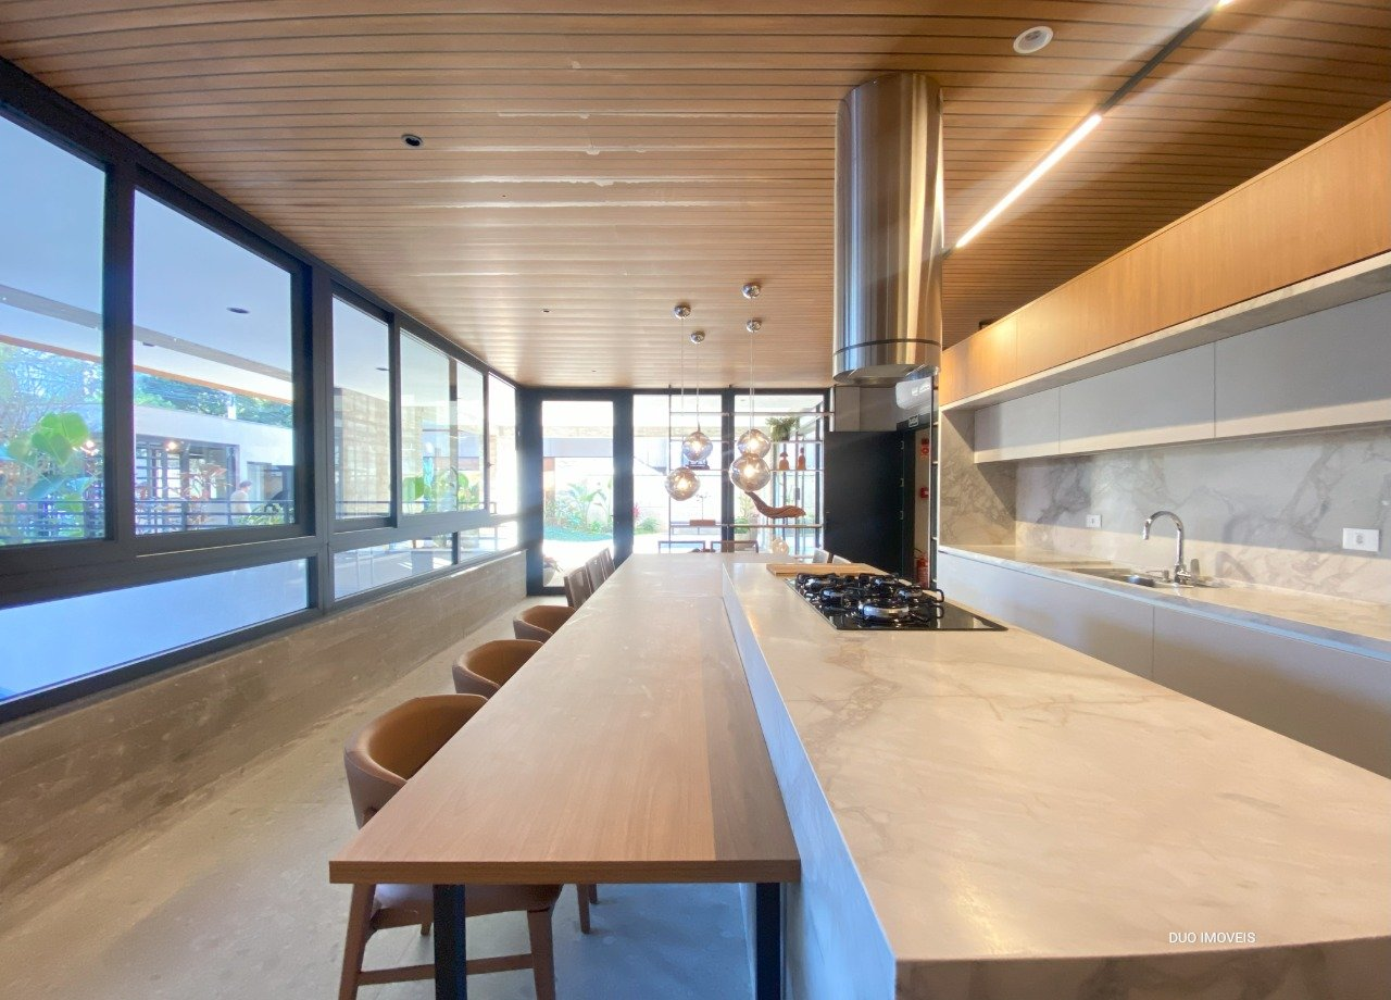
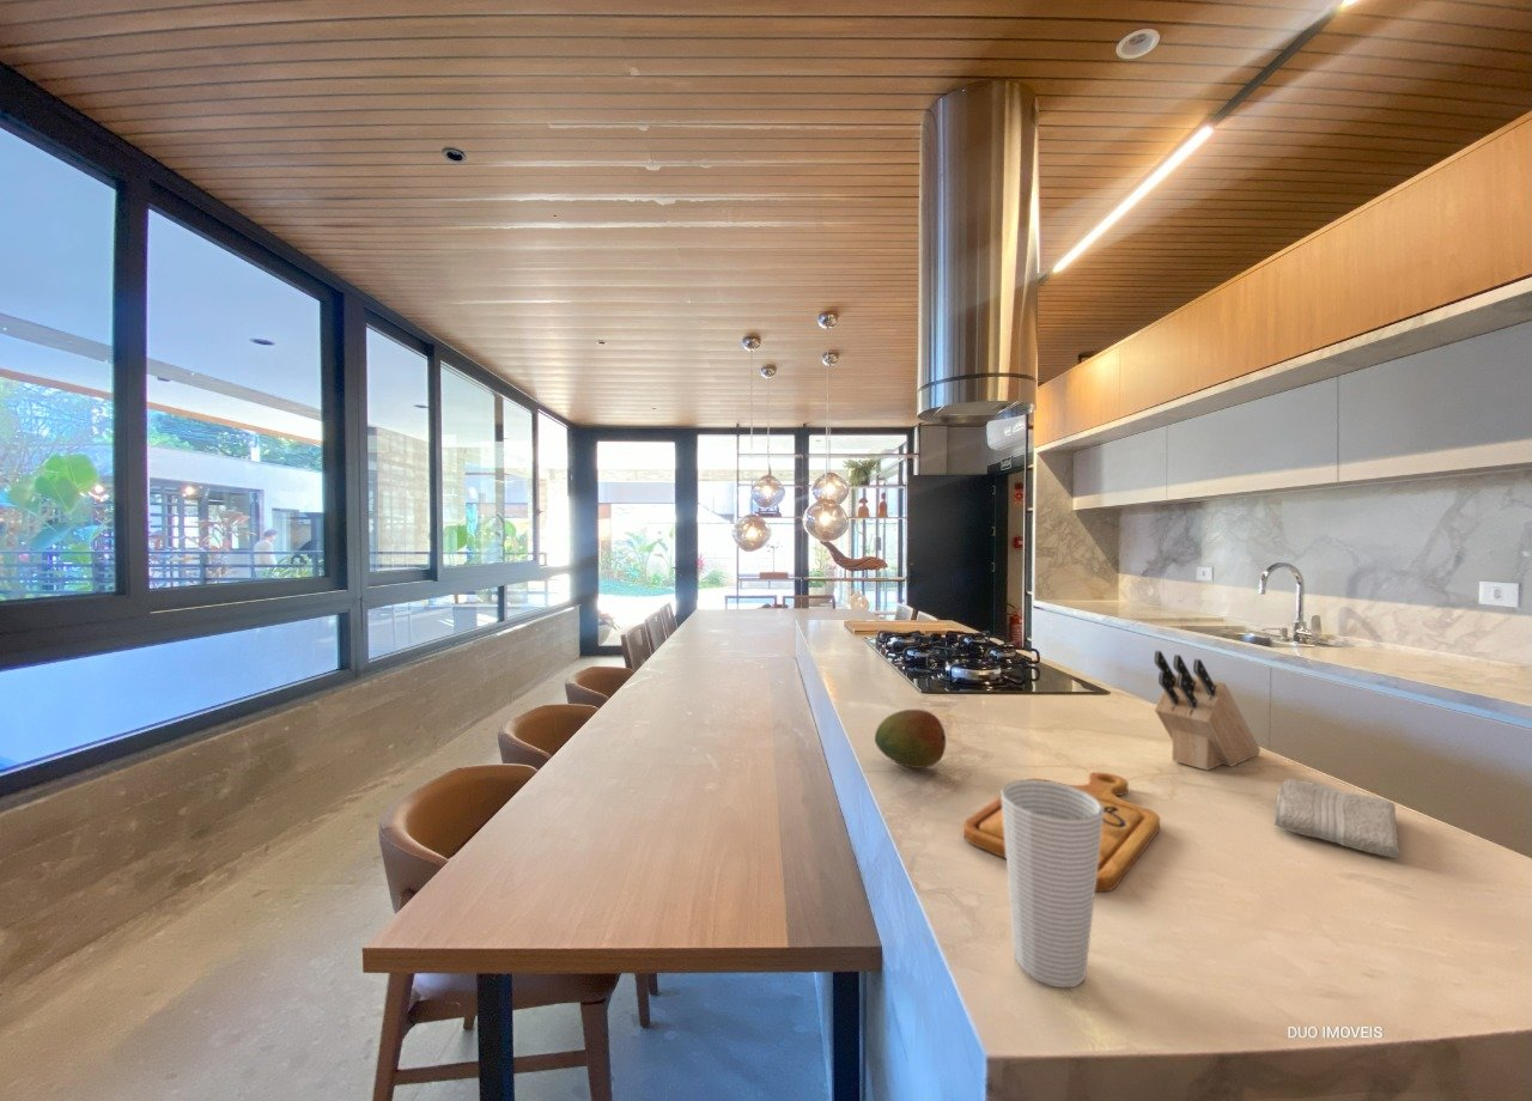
+ washcloth [1273,778,1400,859]
+ knife block [1154,650,1262,772]
+ fruit [874,708,947,770]
+ cutting board [962,771,1161,893]
+ cup [1001,779,1104,989]
